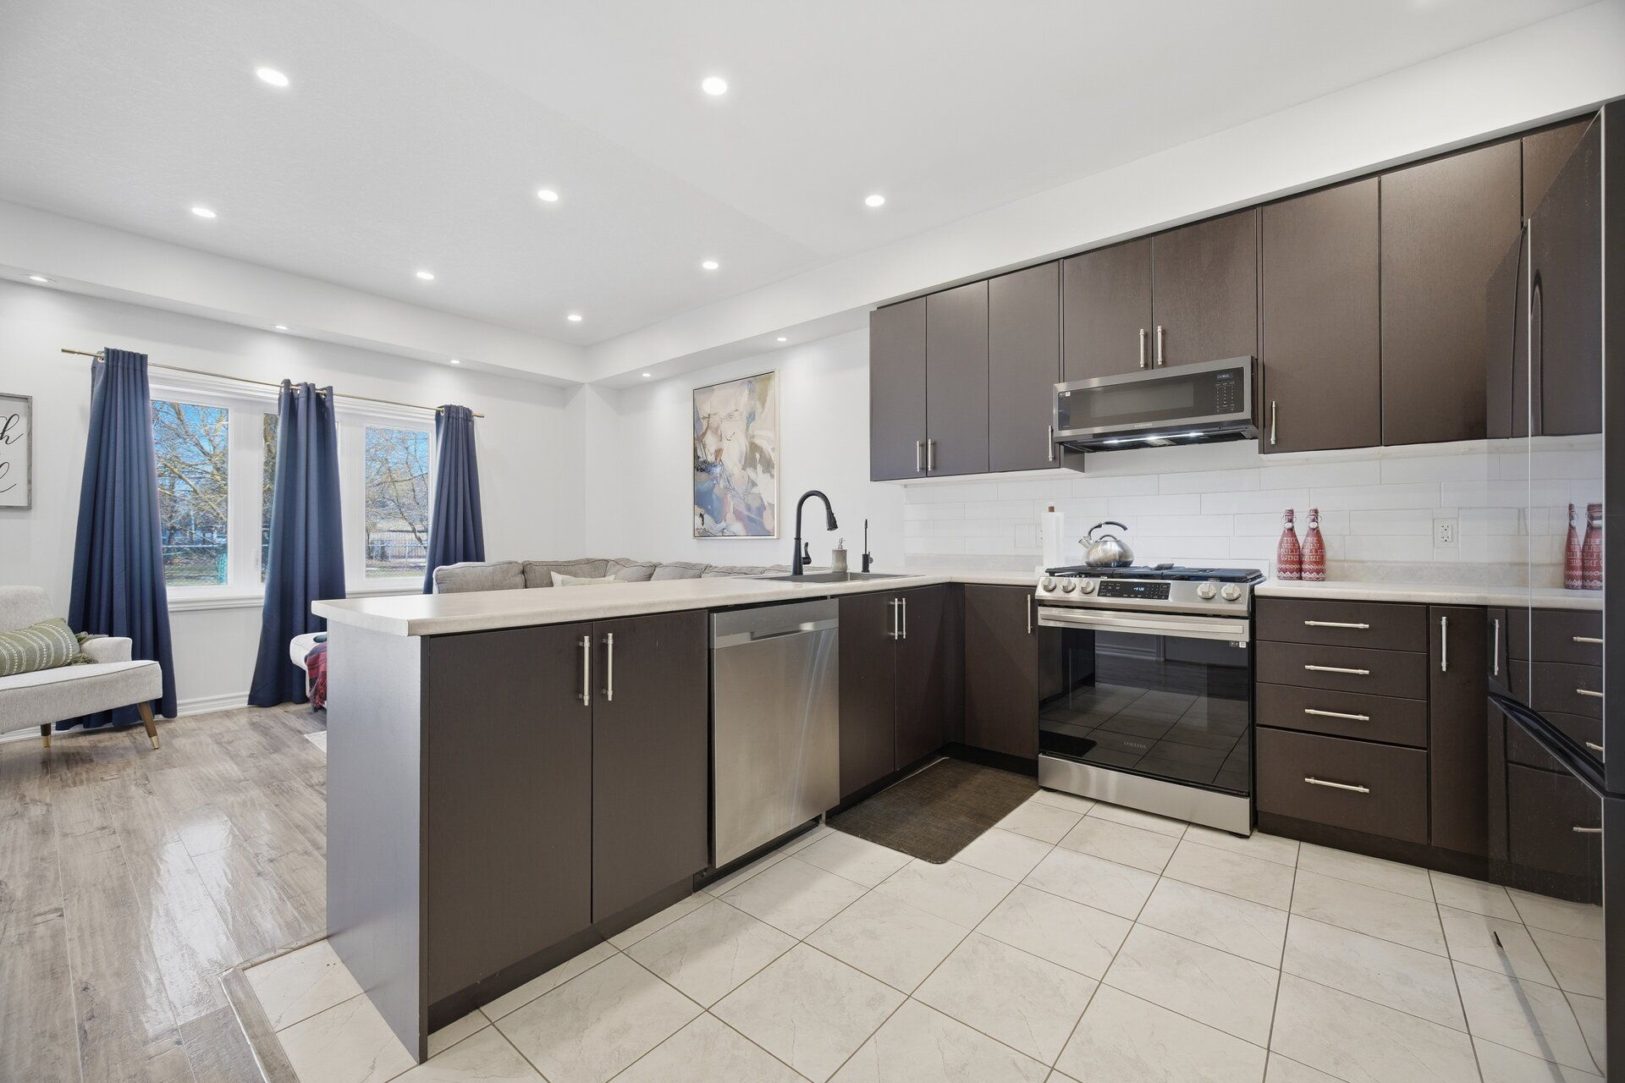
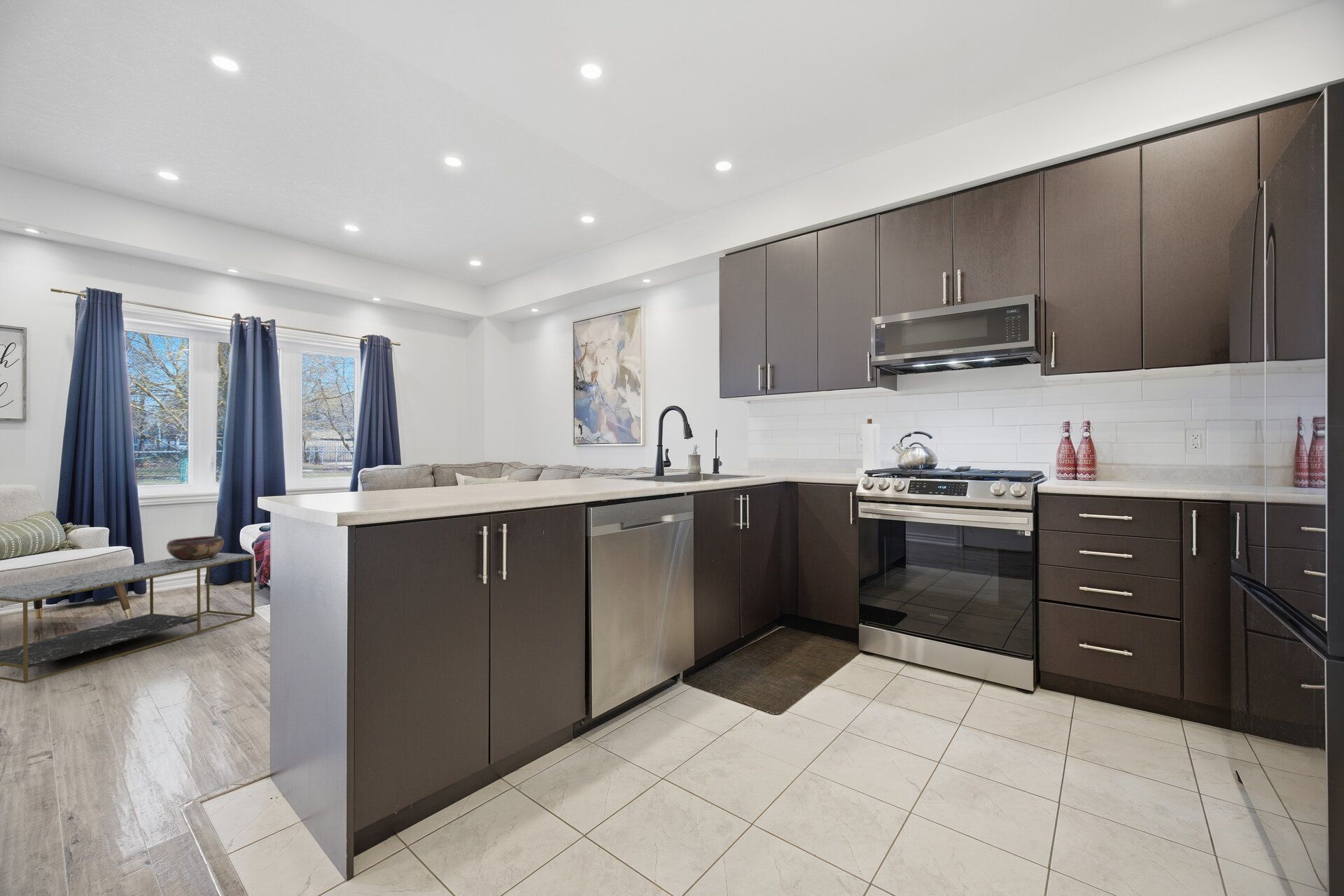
+ decorative bowl [166,535,225,561]
+ coffee table [0,552,255,684]
